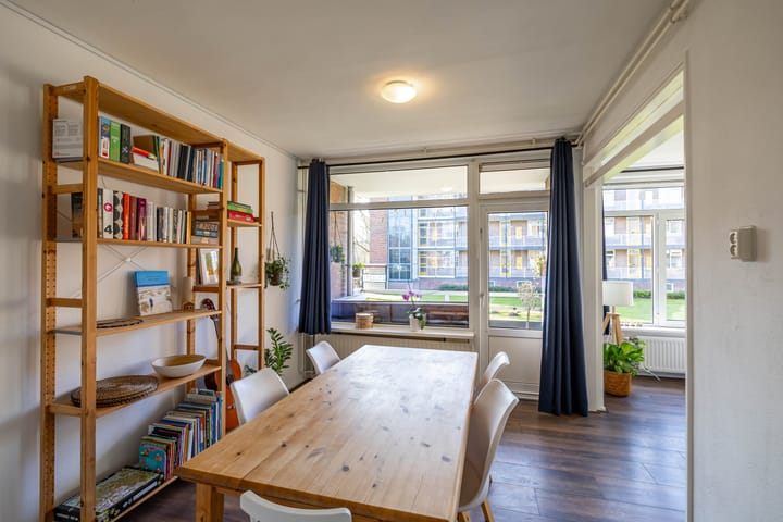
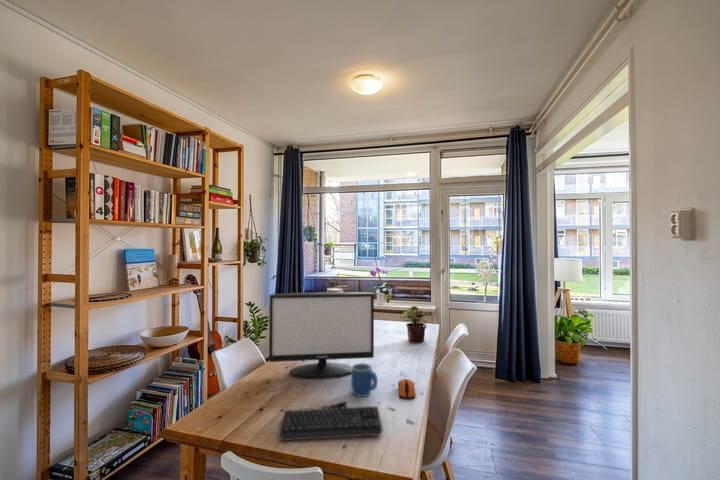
+ keyboard [277,400,384,442]
+ potted plant [399,305,428,344]
+ mug [350,362,378,398]
+ monitor [268,291,375,380]
+ computer mouse [397,378,416,400]
